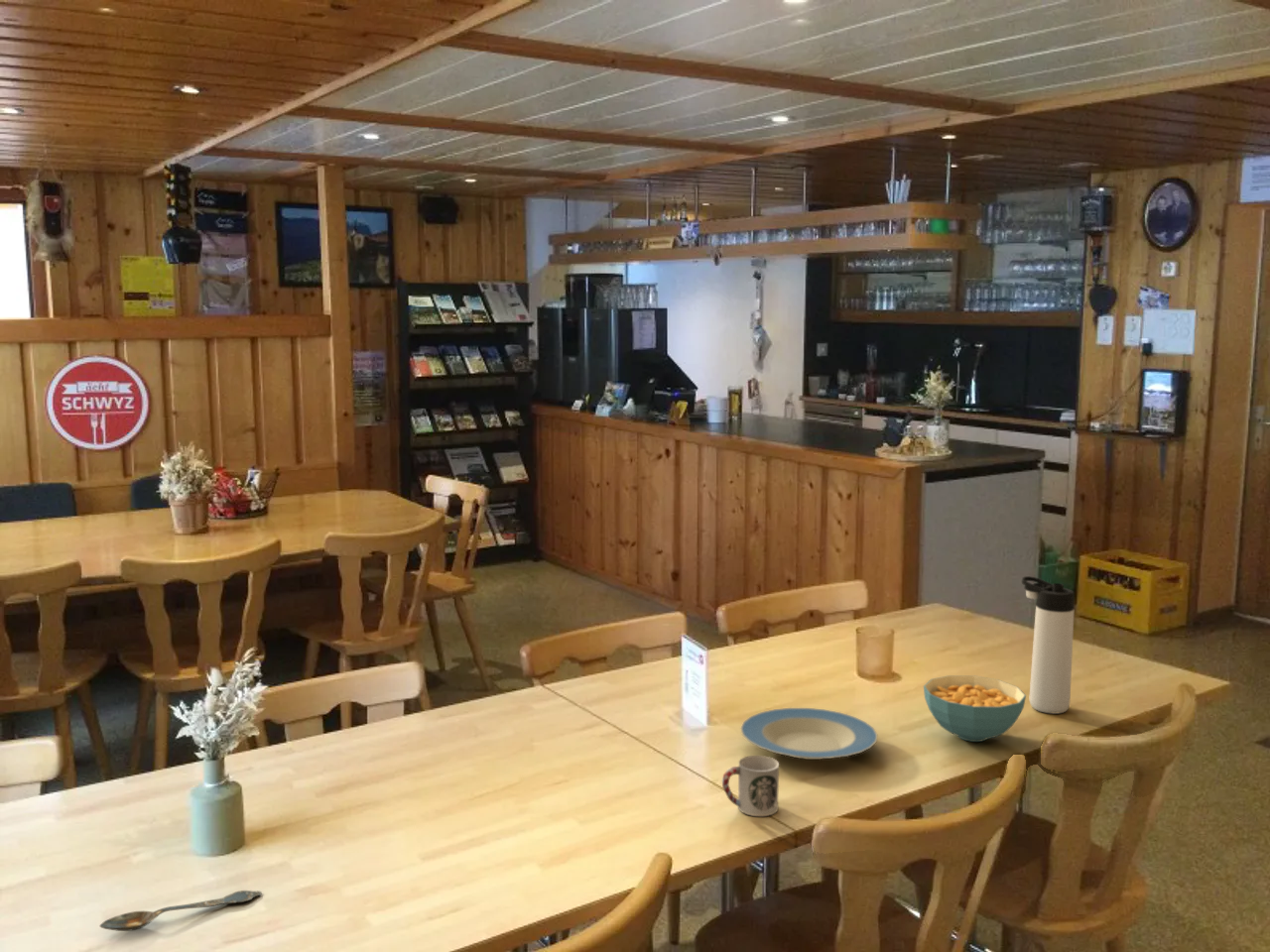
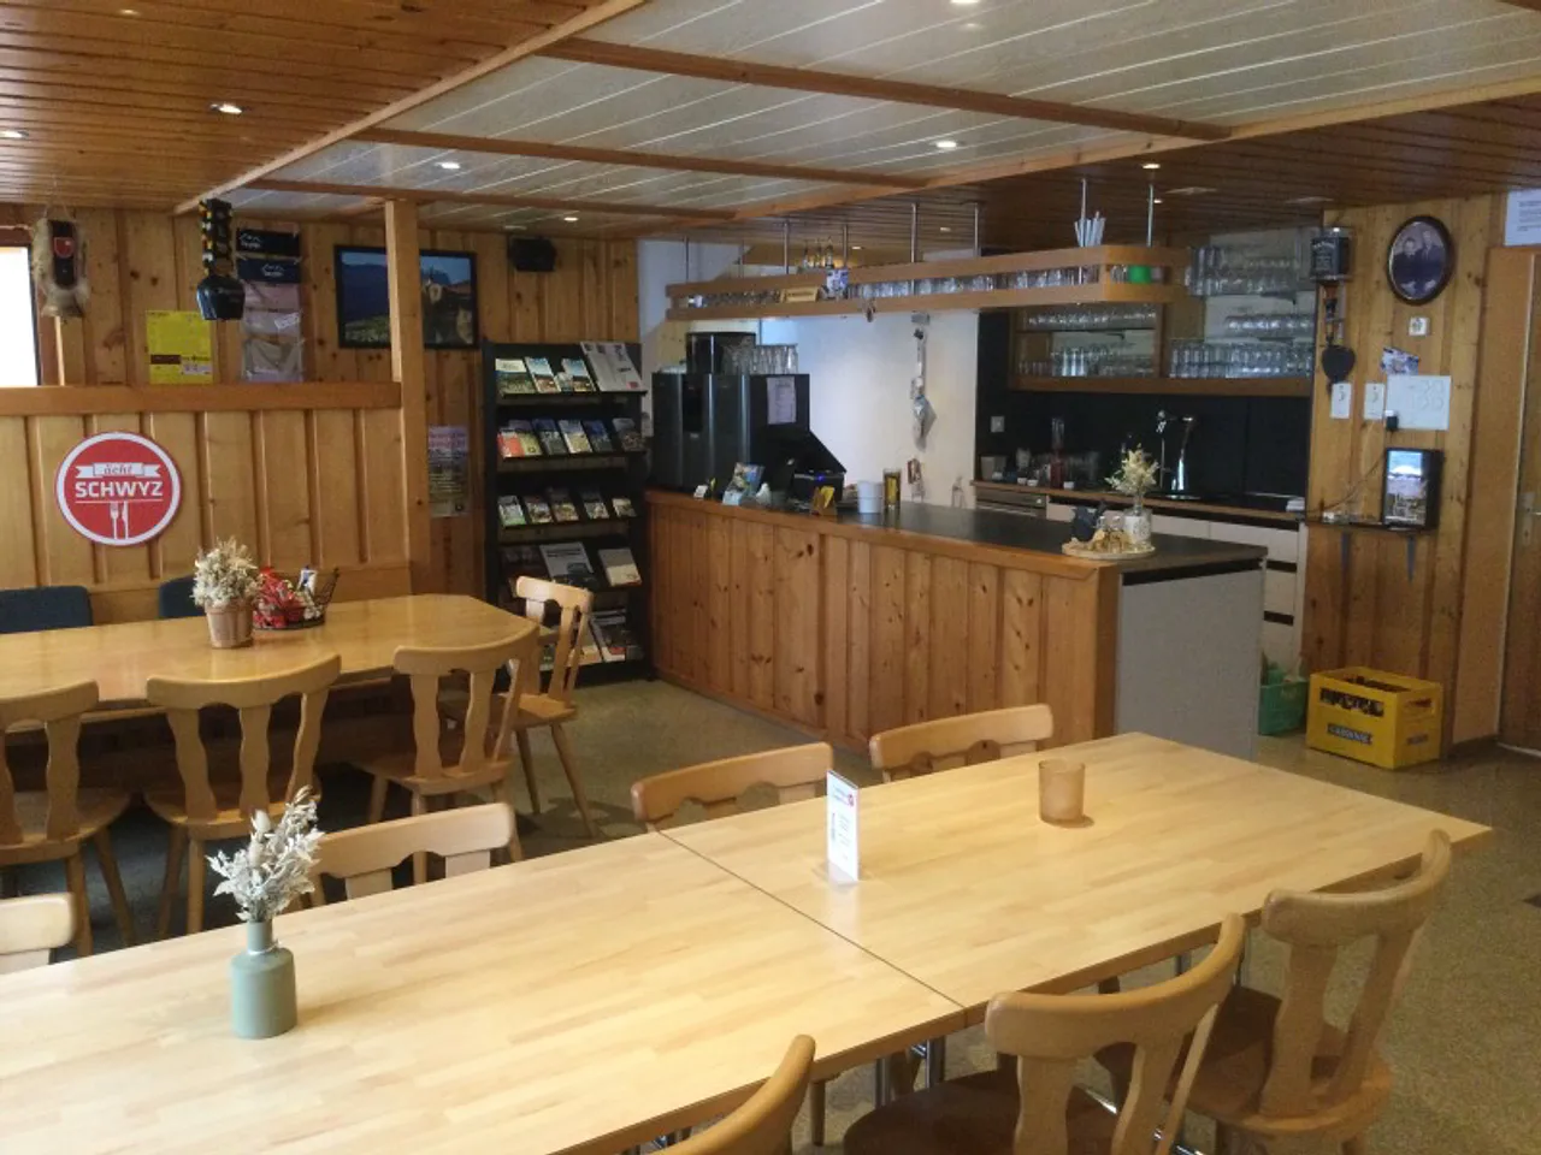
- thermos bottle [1021,575,1076,715]
- cereal bowl [923,674,1027,743]
- spoon [99,890,263,932]
- plate [739,707,878,761]
- cup [721,755,780,817]
